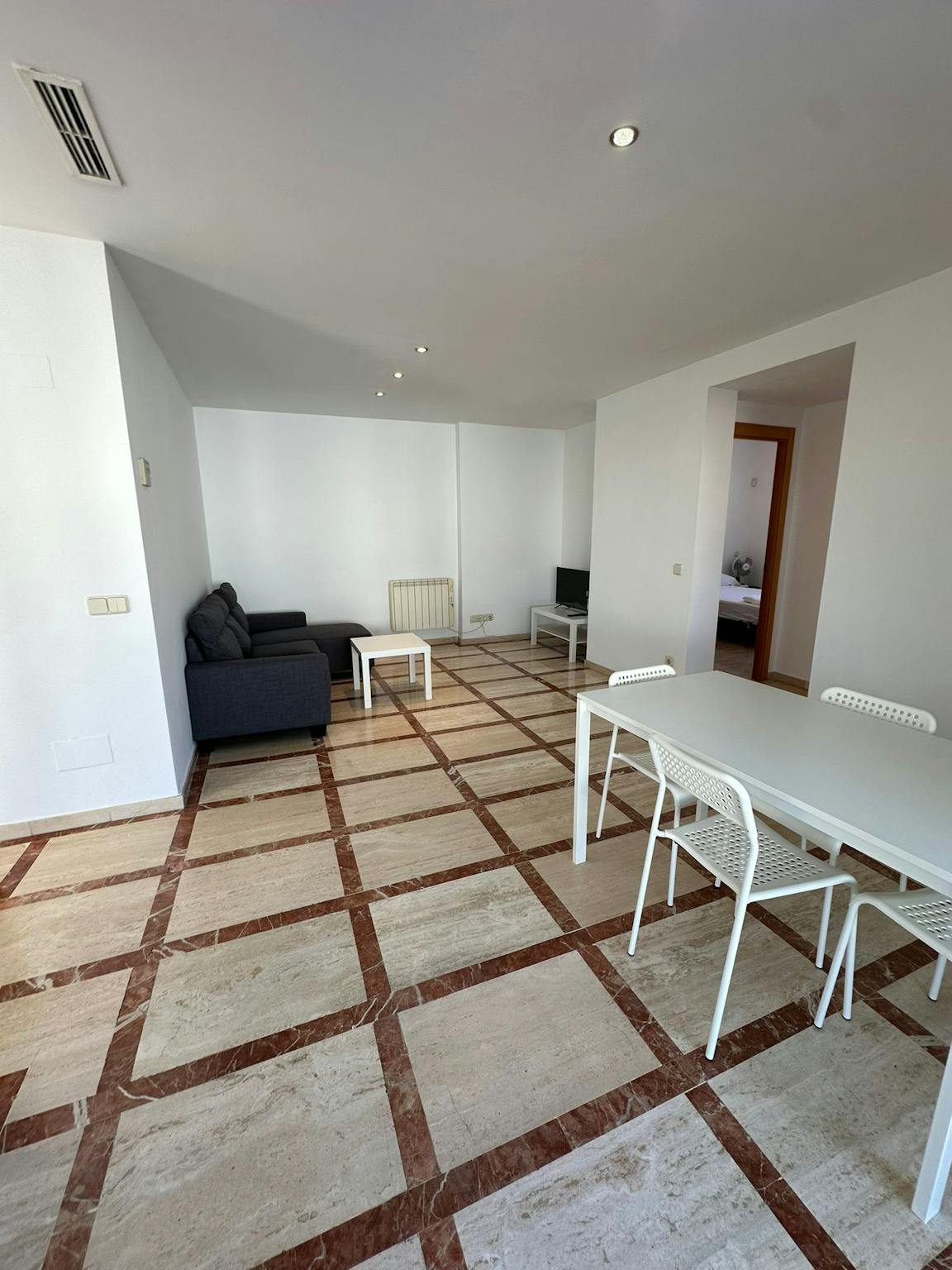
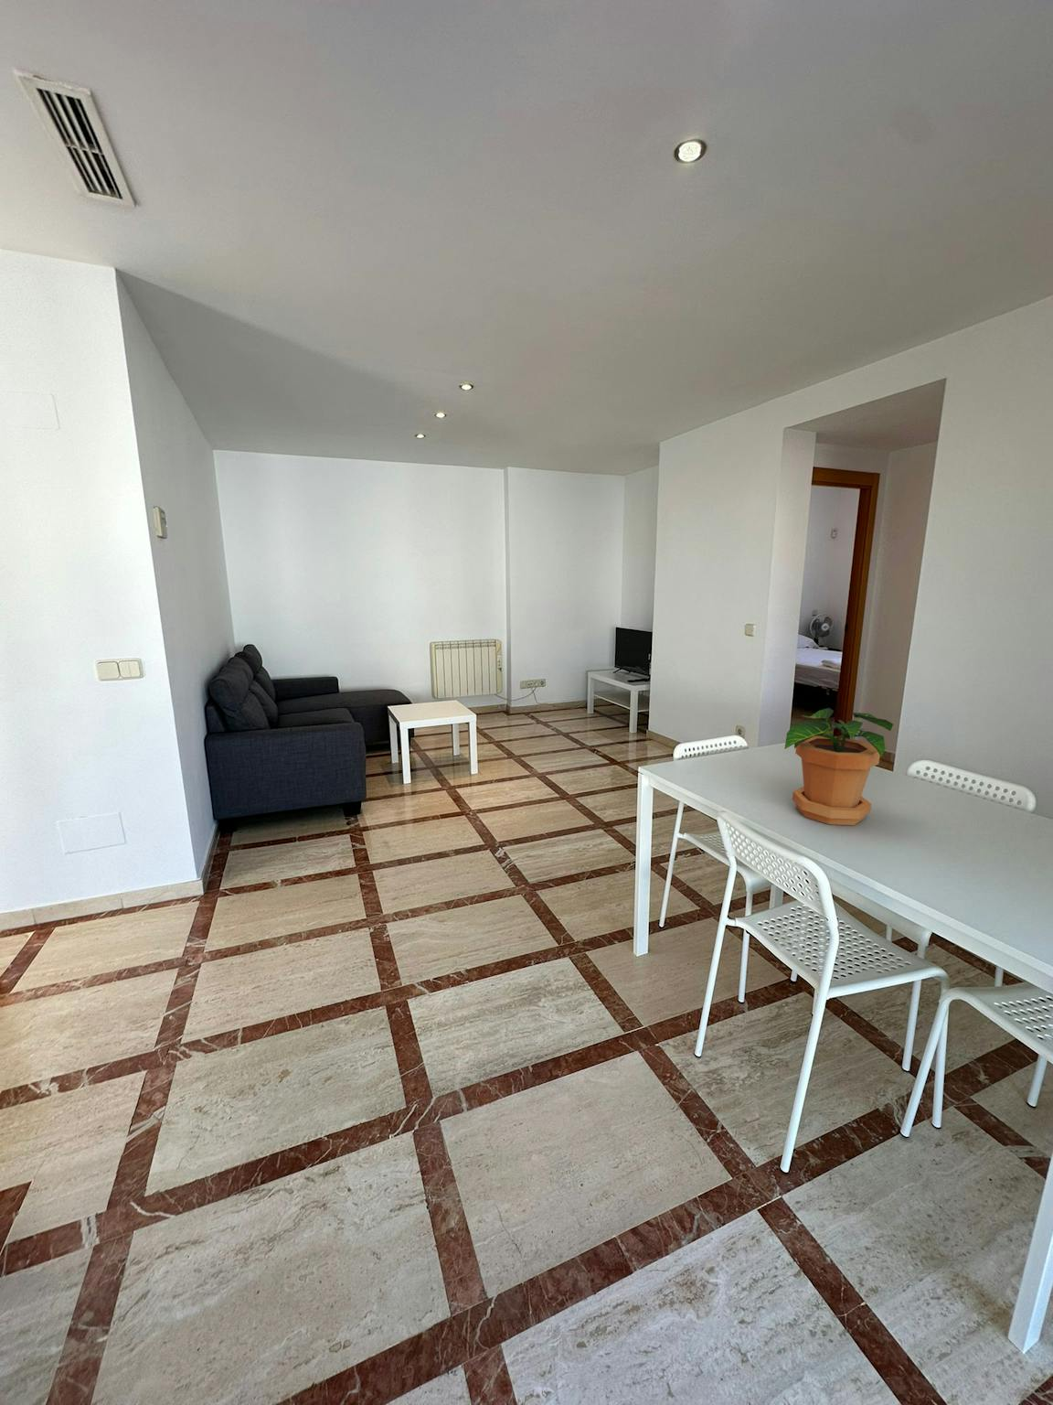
+ potted plant [783,707,894,826]
